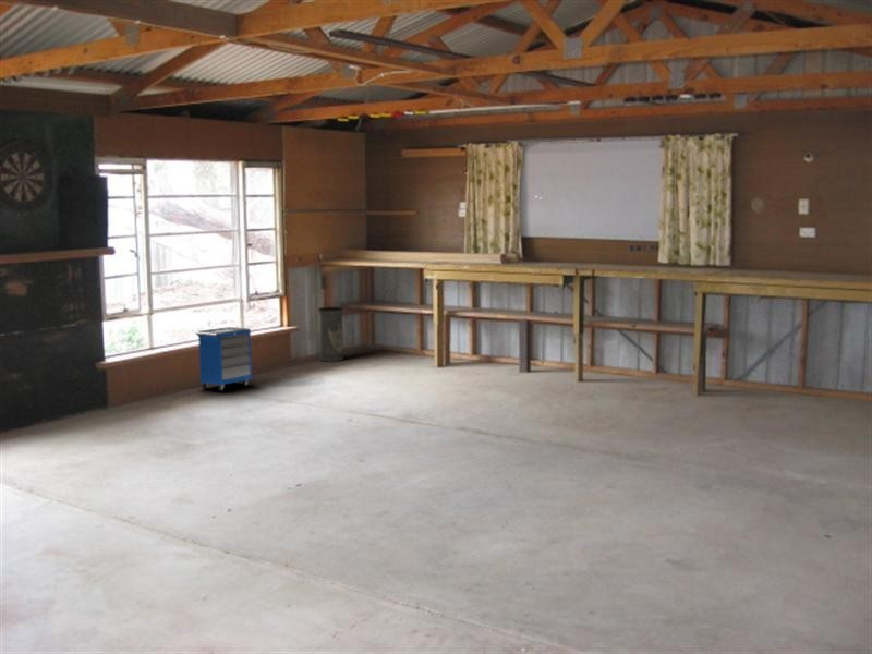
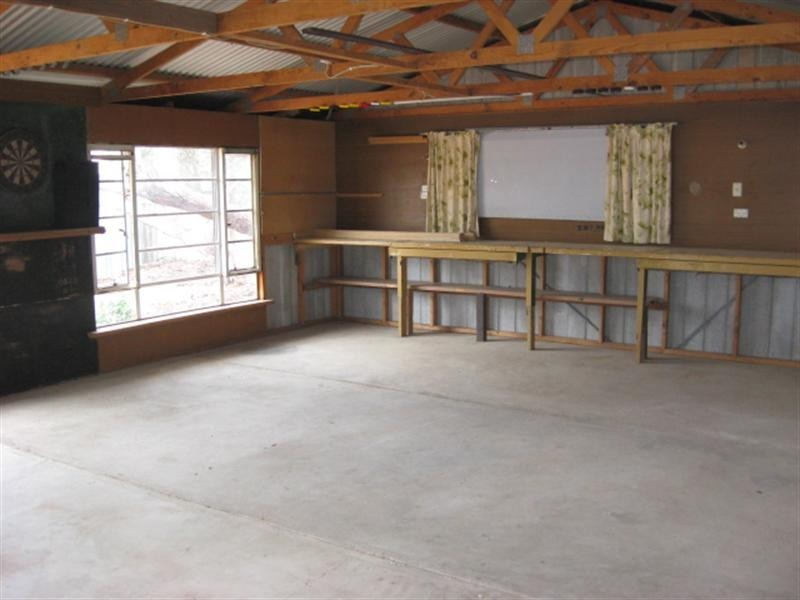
- cabinet [194,326,253,392]
- trash bin [317,306,344,363]
